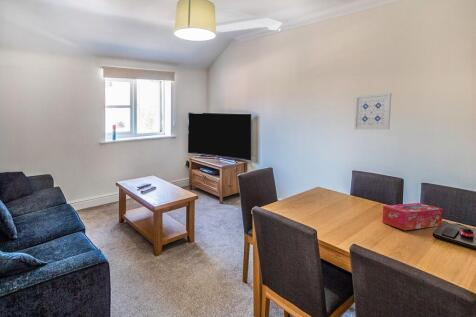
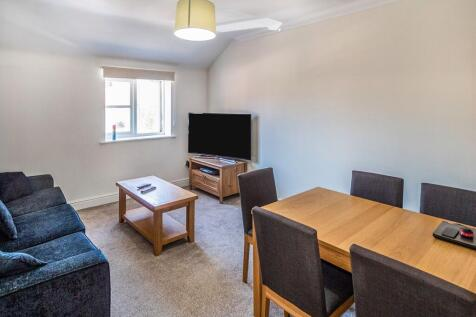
- wall art [353,92,392,130]
- tissue box [381,202,444,231]
